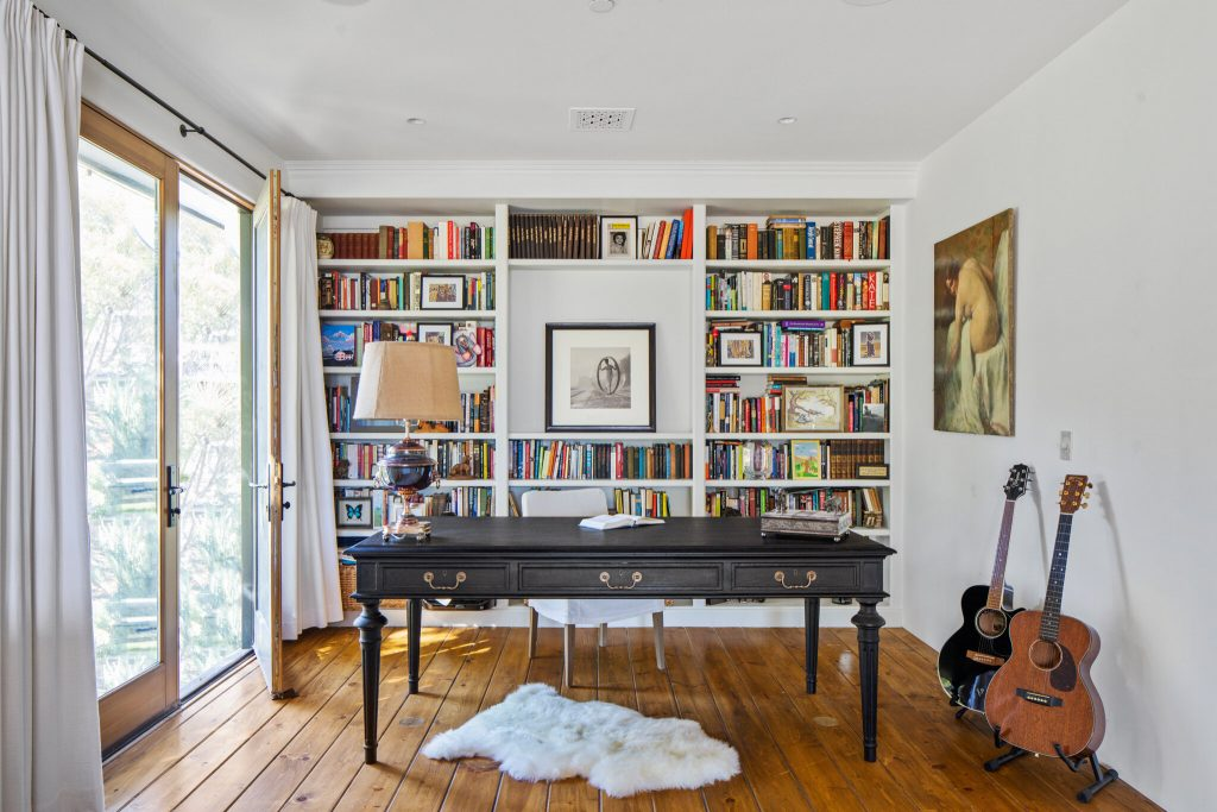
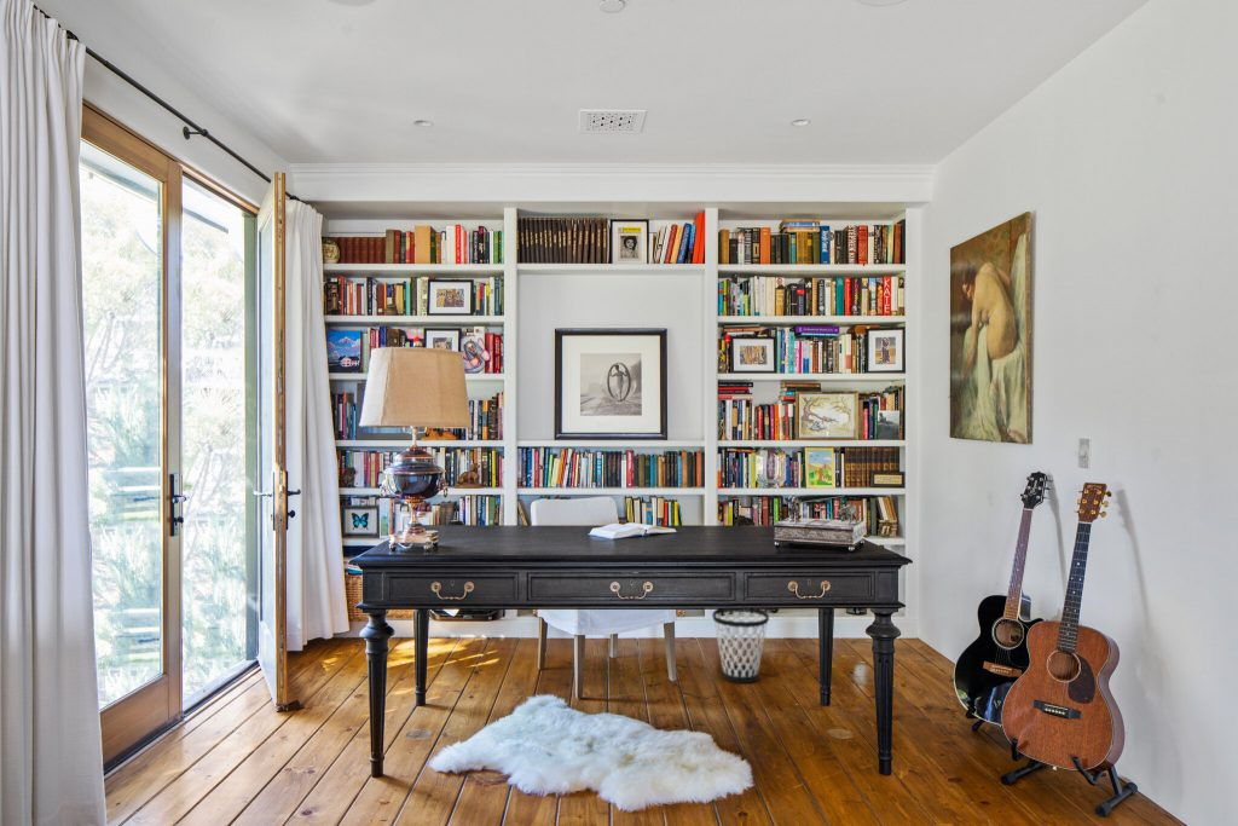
+ wastebasket [711,608,770,685]
